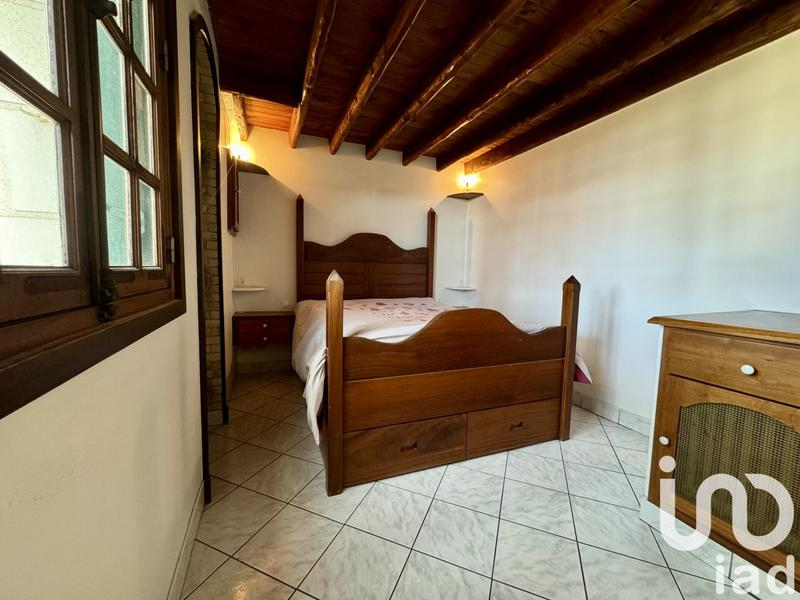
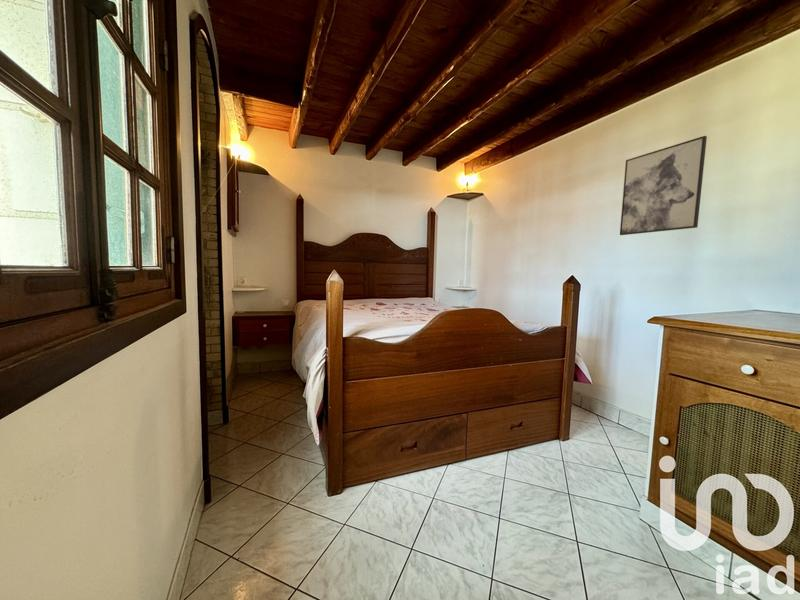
+ wall art [619,135,708,236]
